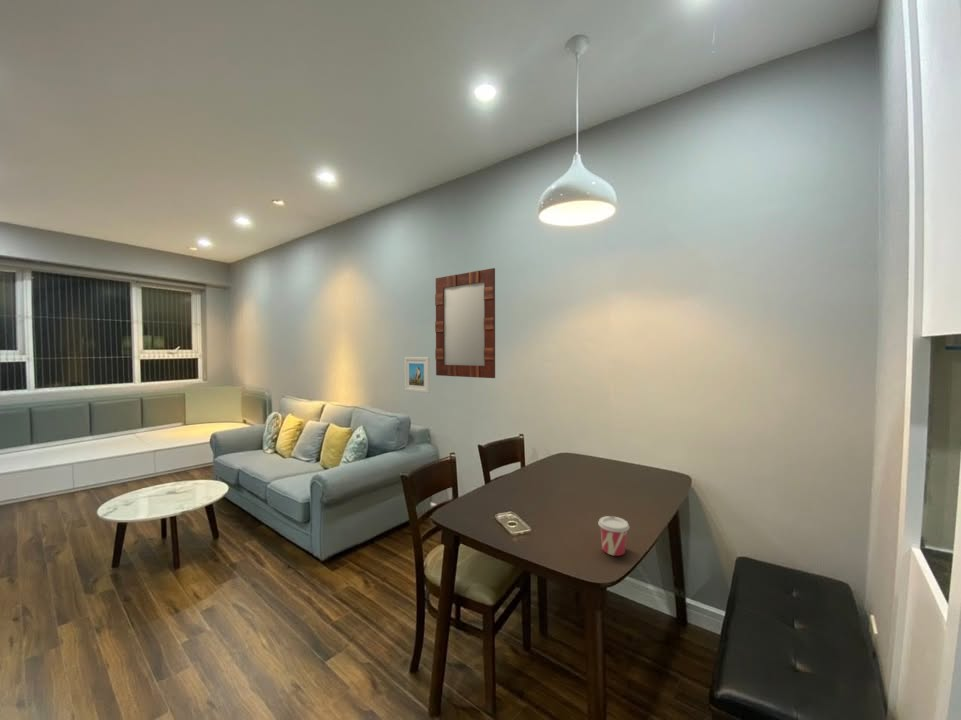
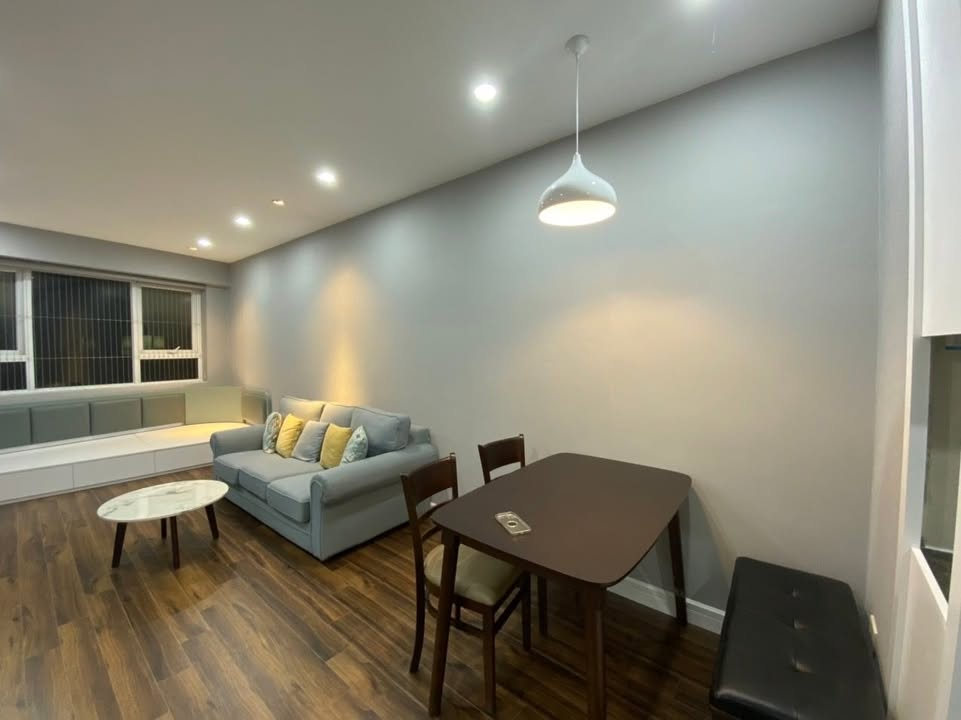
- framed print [403,356,431,394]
- cup [597,515,630,557]
- home mirror [434,267,496,379]
